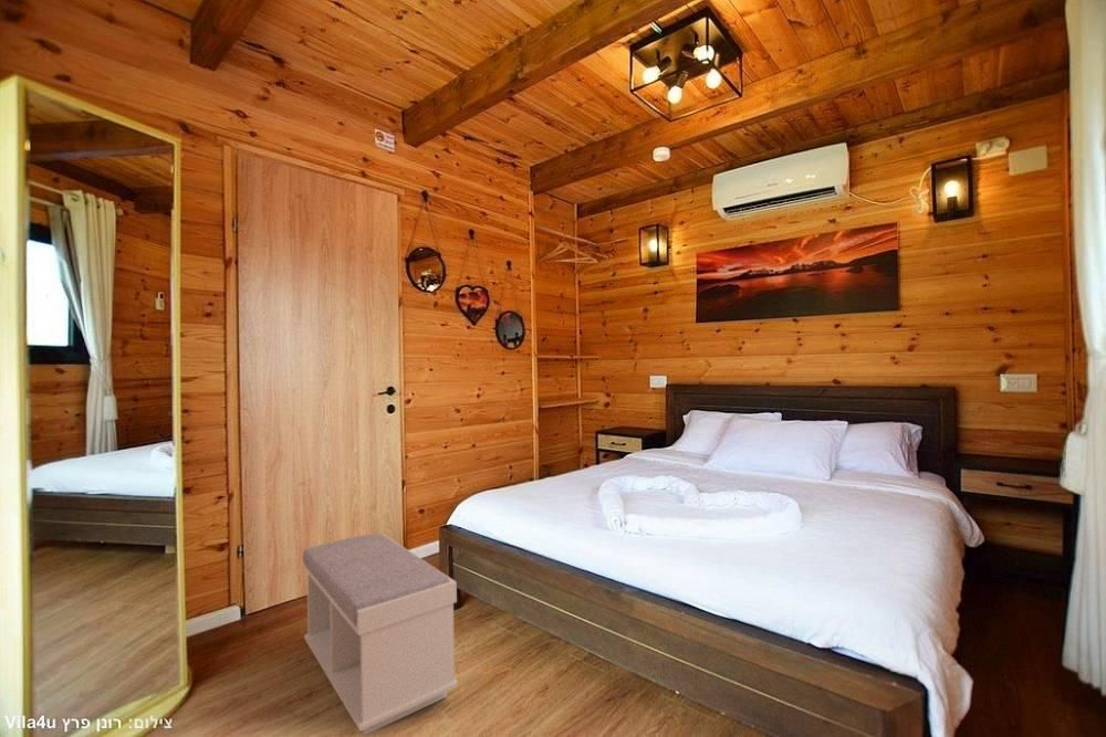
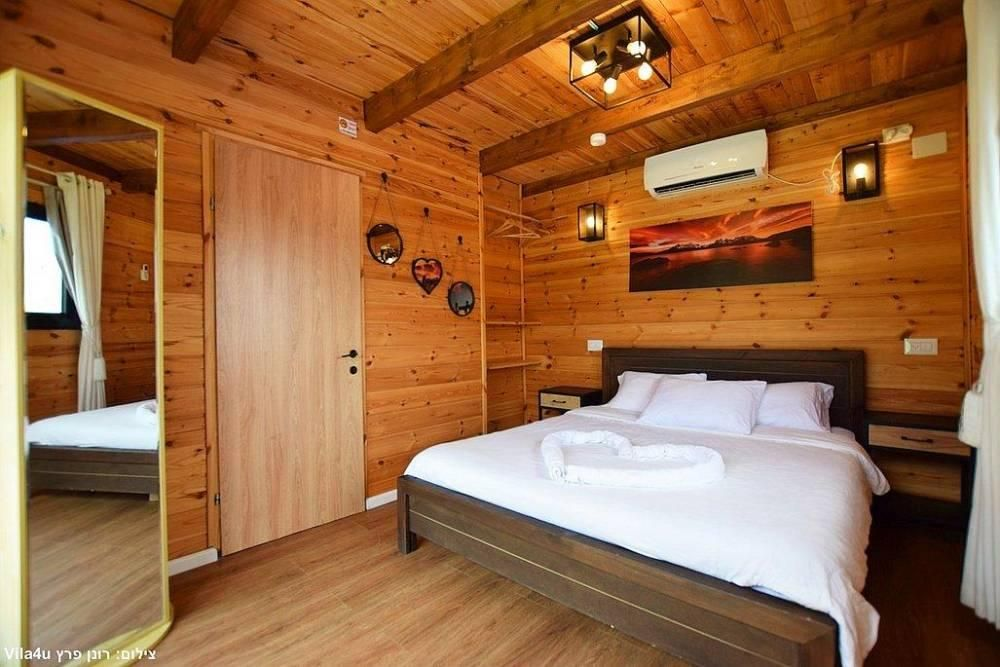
- bench [302,533,459,737]
